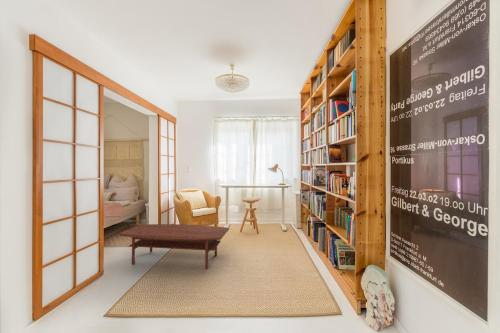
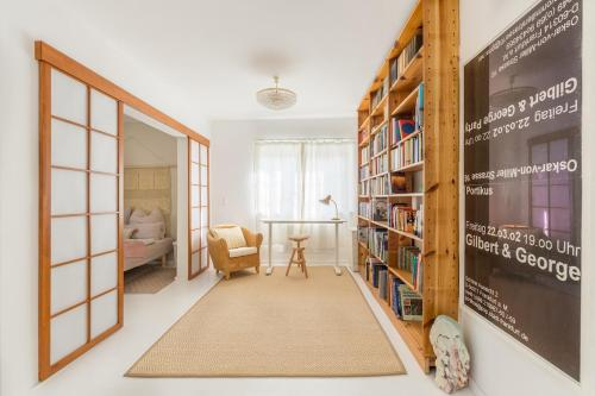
- coffee table [118,223,230,270]
